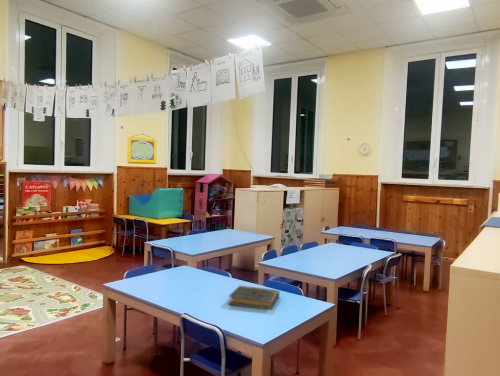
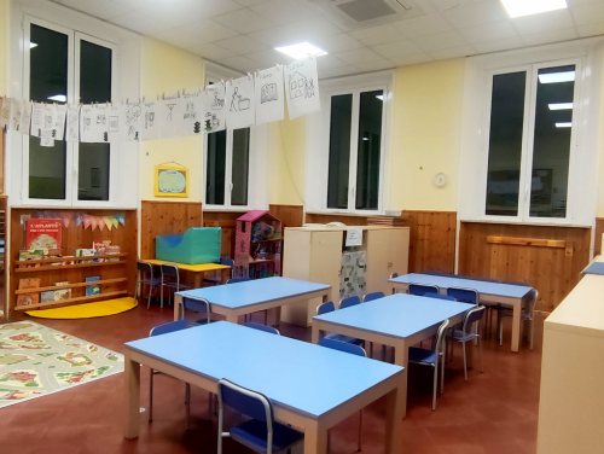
- hardback book [228,285,280,311]
